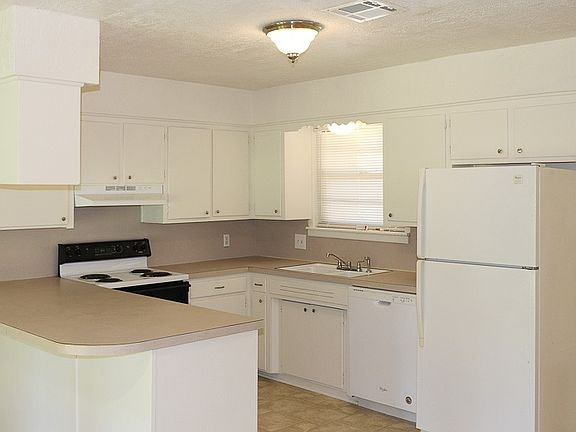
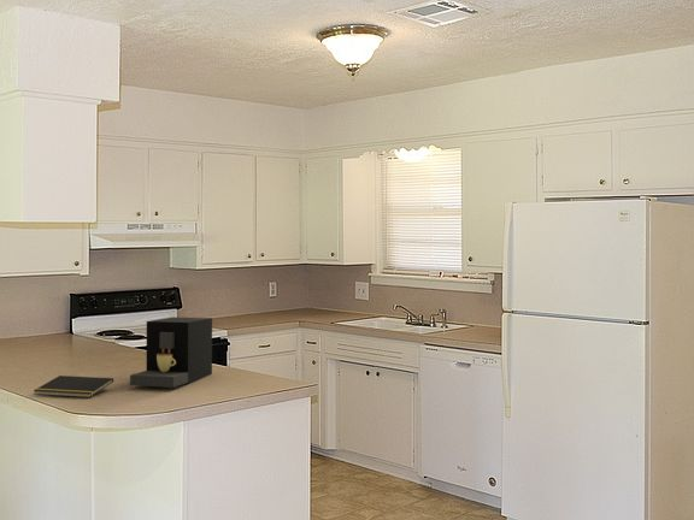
+ coffee maker [129,315,213,389]
+ notepad [33,374,114,398]
